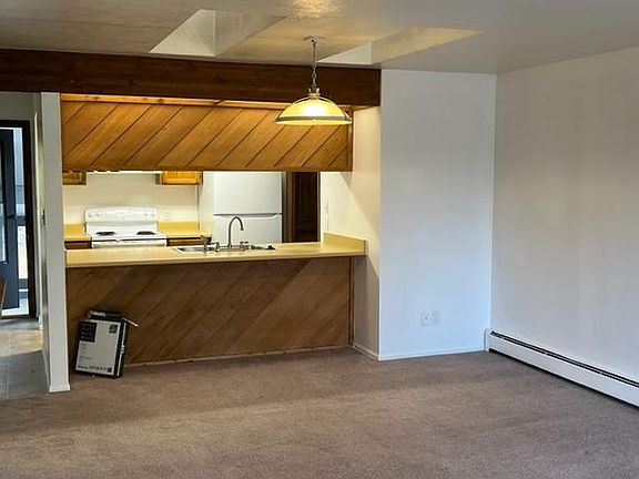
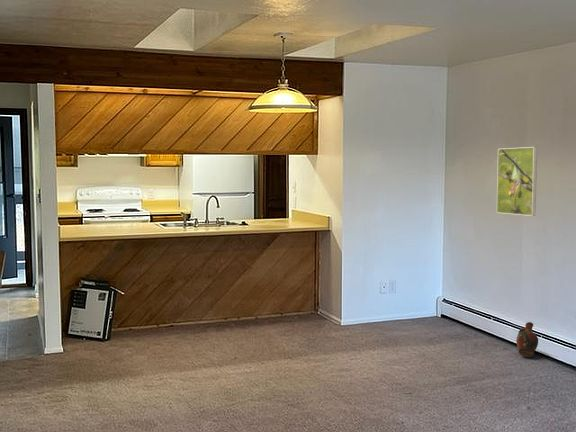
+ ceramic jug [515,321,539,358]
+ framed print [496,146,538,217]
